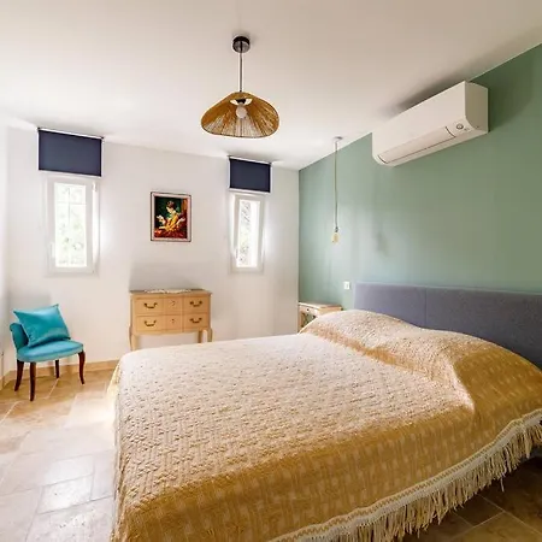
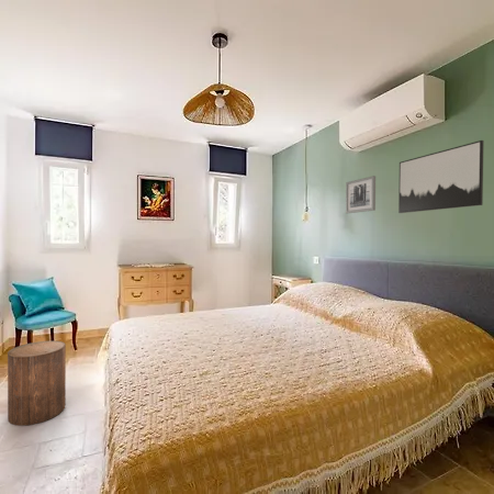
+ wall art [397,139,485,214]
+ stool [7,340,67,427]
+ wall art [345,175,377,214]
